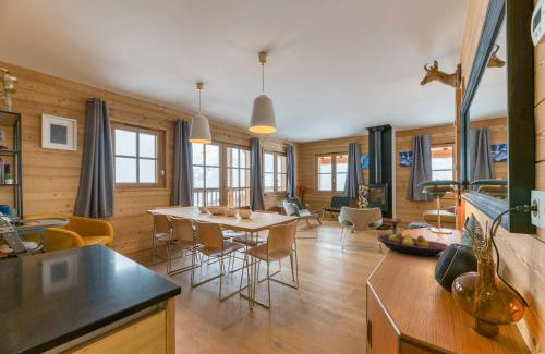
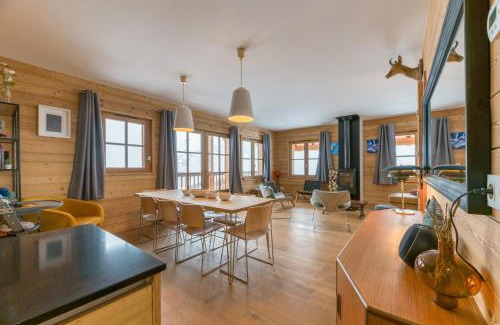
- fruit bowl [376,231,449,257]
